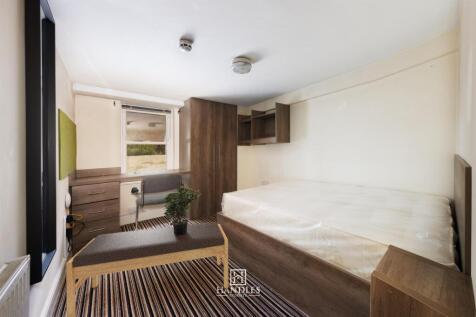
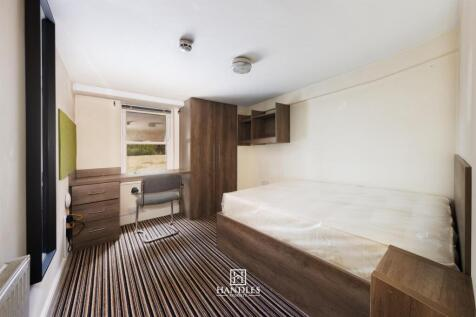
- bench [65,221,229,317]
- potted plant [163,185,202,235]
